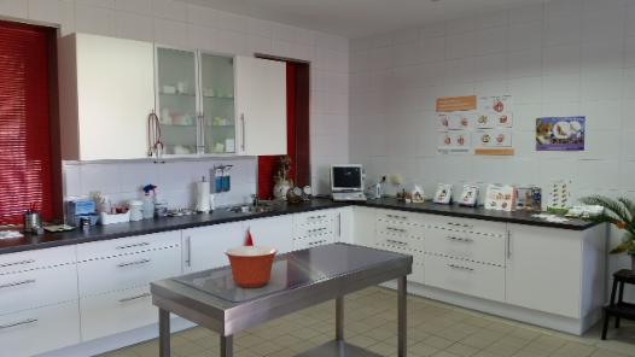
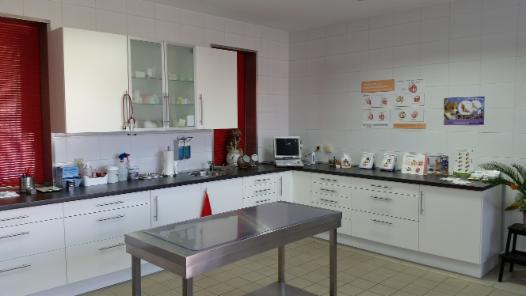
- mixing bowl [223,245,279,288]
